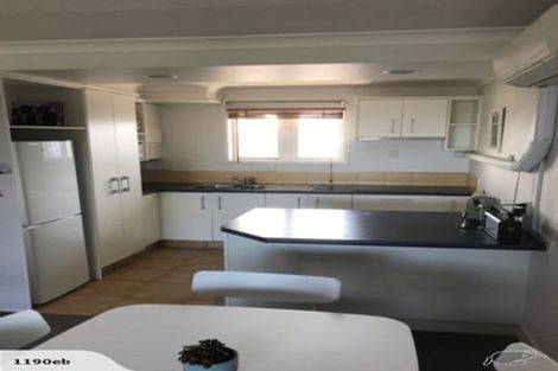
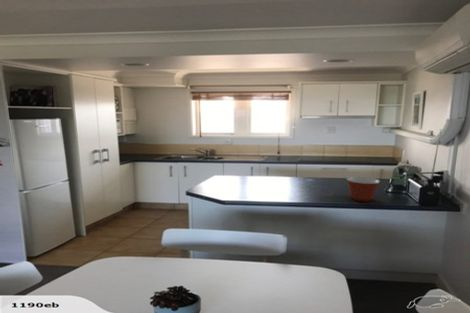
+ mixing bowl [345,176,381,202]
